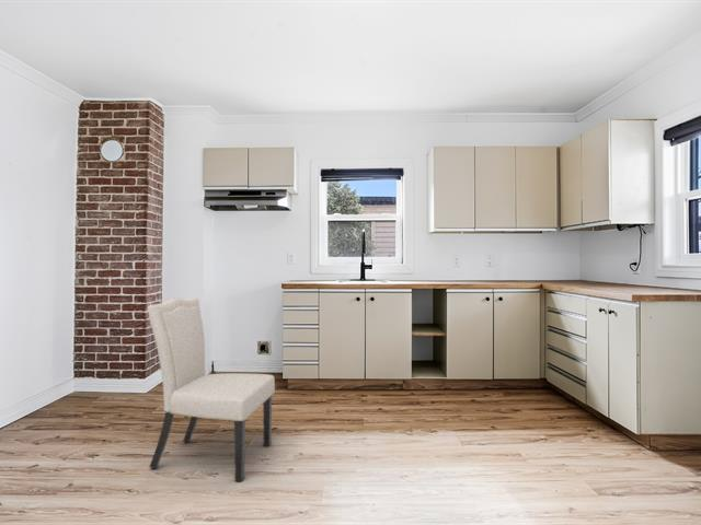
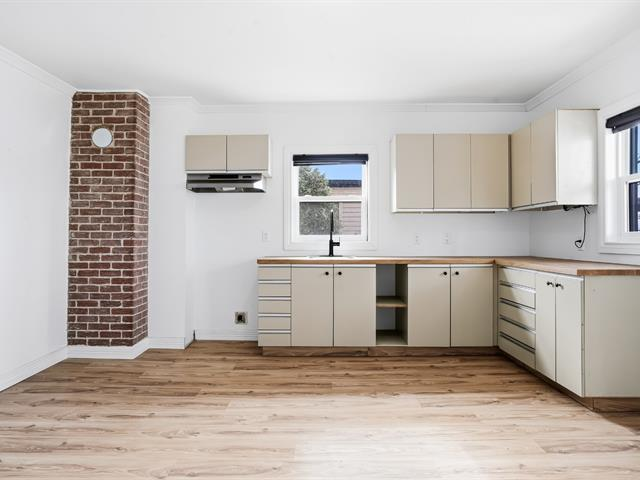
- chair [146,298,276,482]
